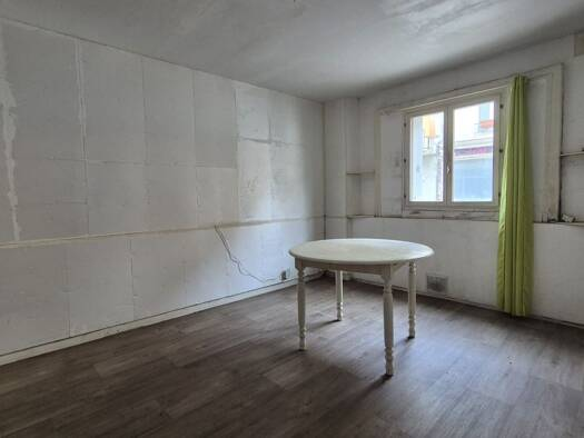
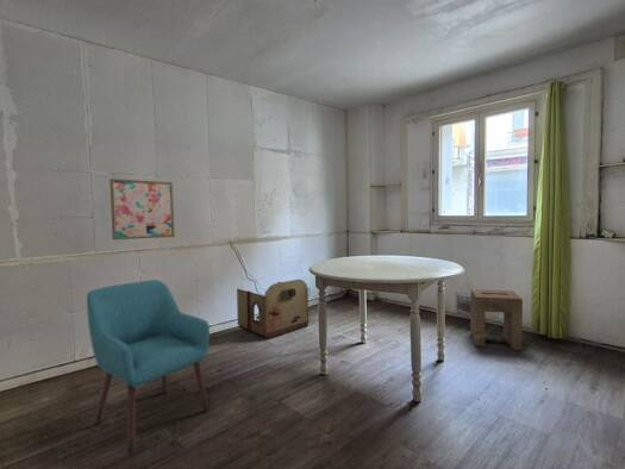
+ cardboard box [236,279,310,340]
+ chair [86,279,211,456]
+ wall art [108,177,176,240]
+ stool [469,288,524,351]
